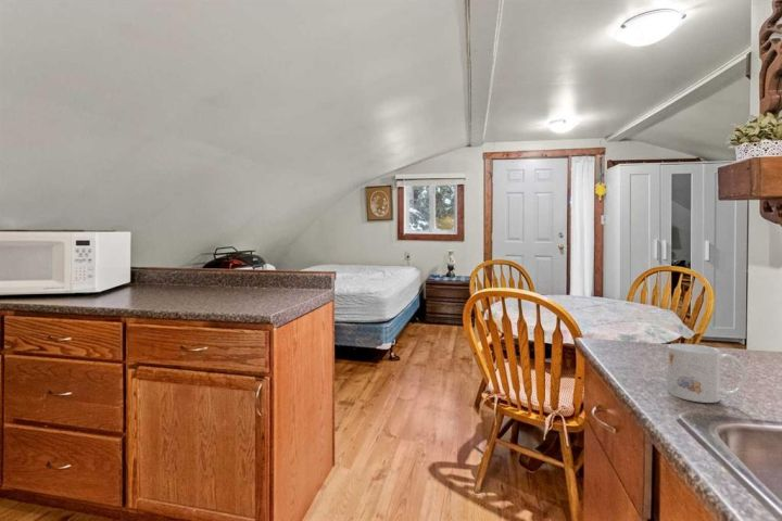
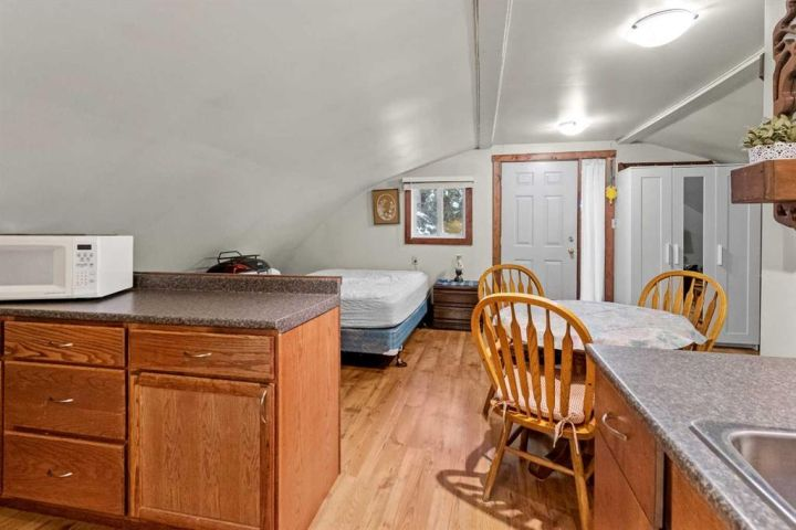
- mug [667,343,748,404]
